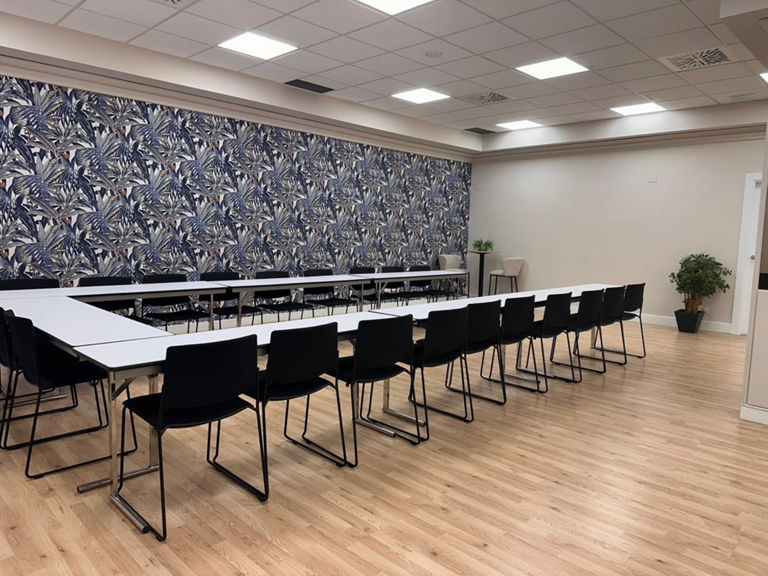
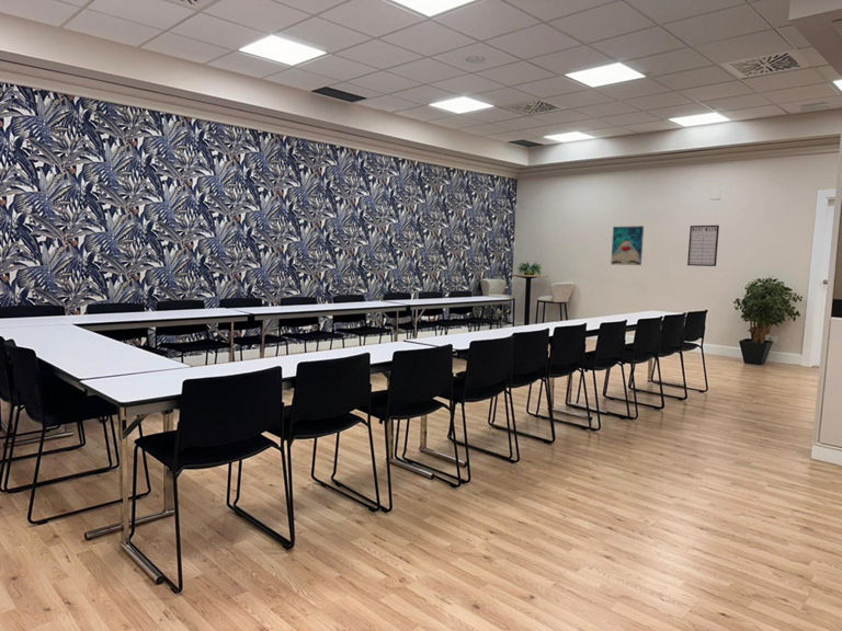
+ writing board [686,225,720,267]
+ wall art [610,225,645,266]
